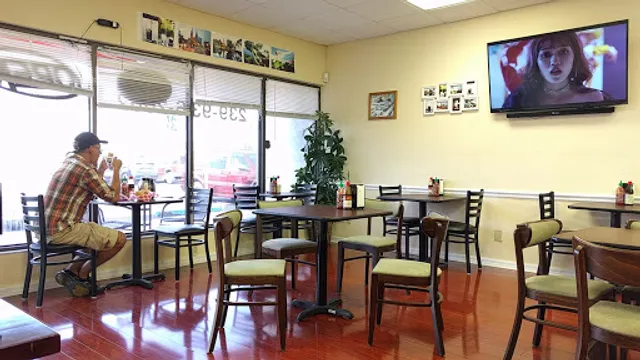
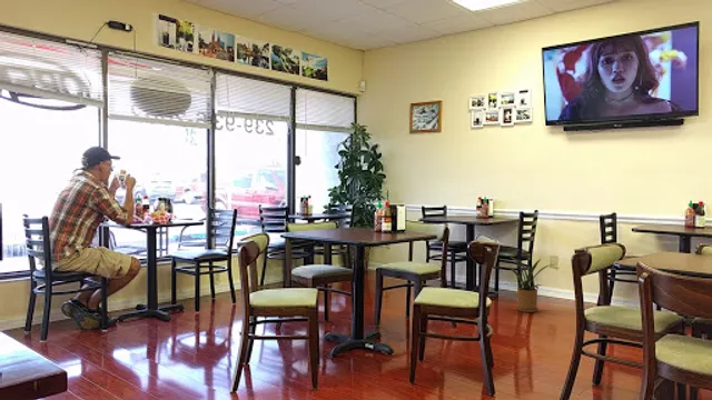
+ house plant [503,256,554,313]
